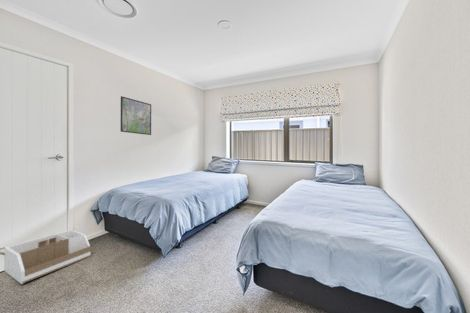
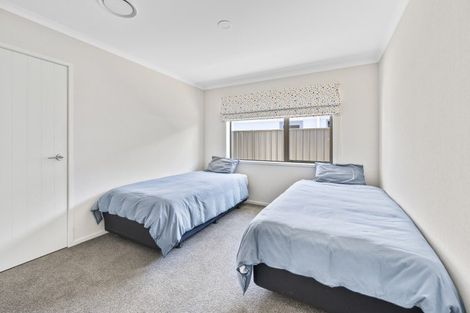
- storage bin [0,229,92,285]
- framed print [120,95,152,136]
